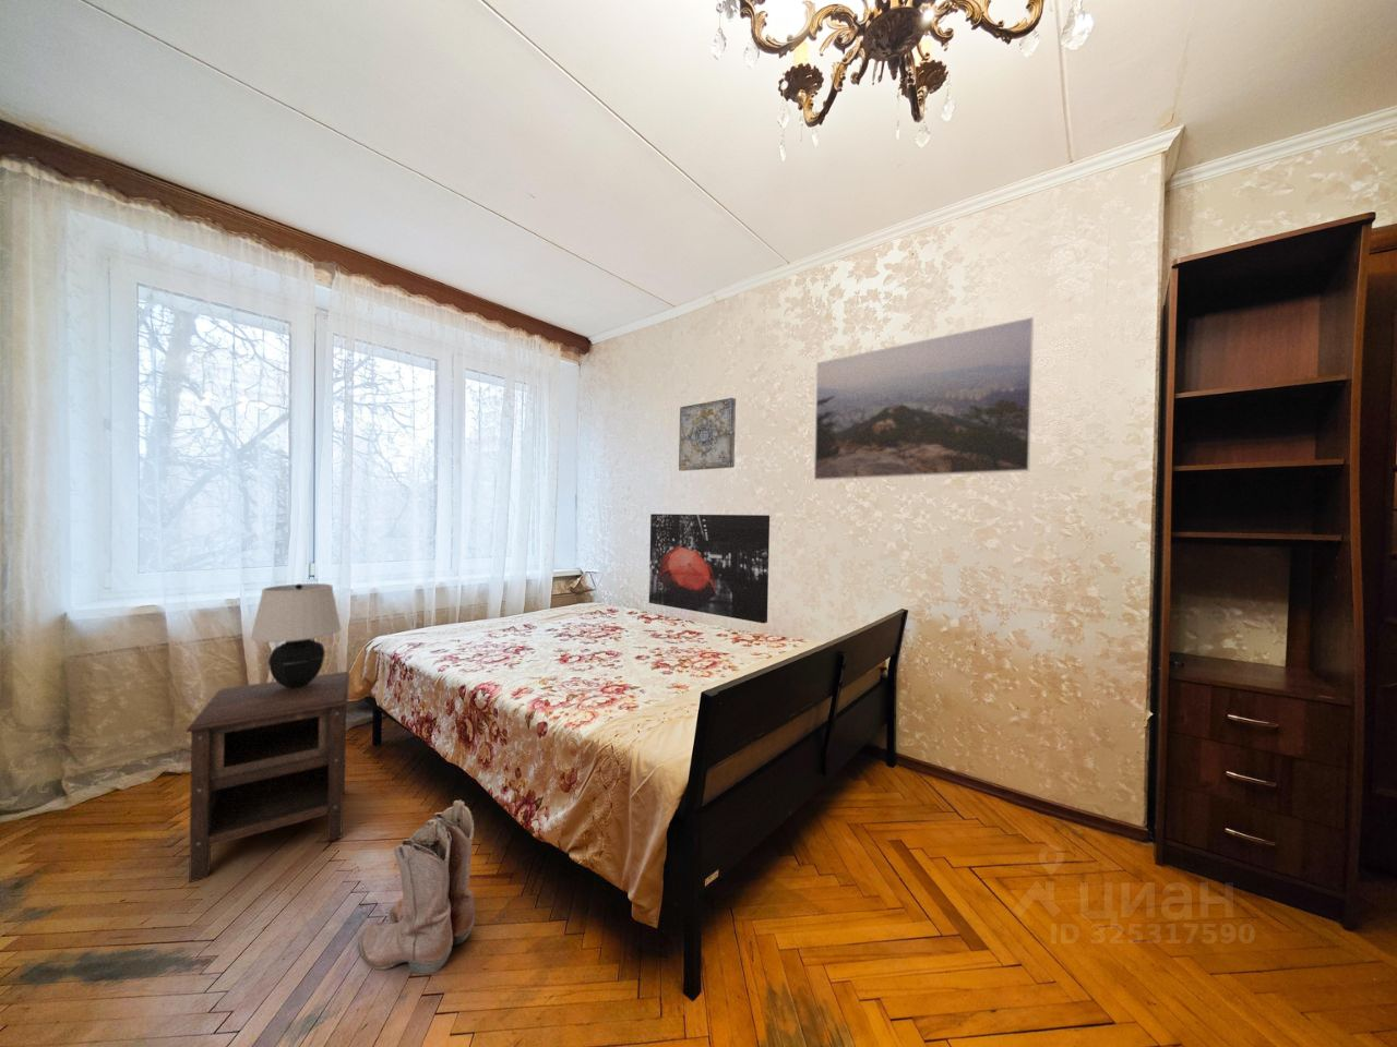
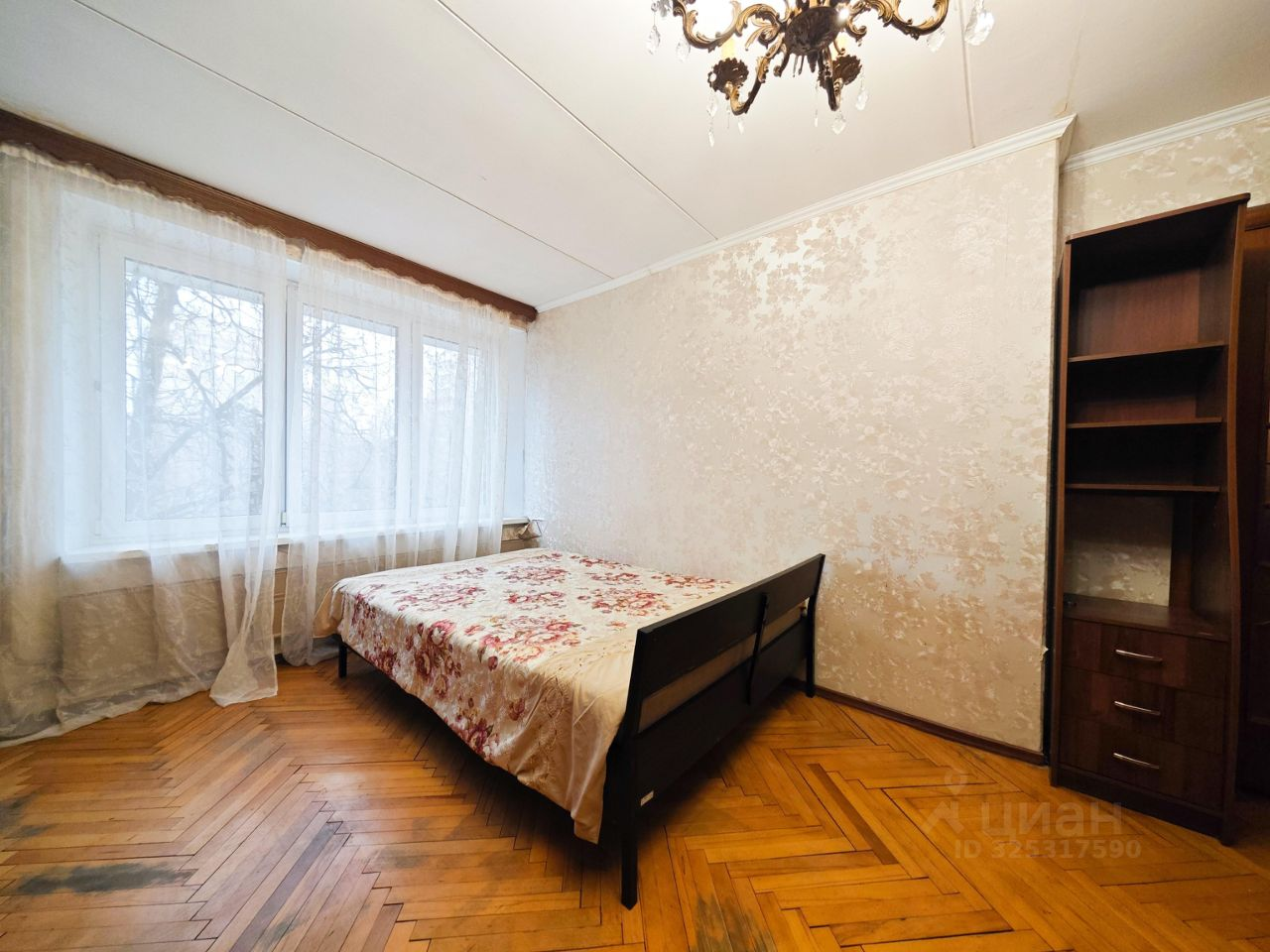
- boots [358,800,476,976]
- nightstand [186,671,350,883]
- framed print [813,317,1035,481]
- table lamp [249,583,342,688]
- wall art [678,397,737,472]
- wall art [648,513,770,625]
